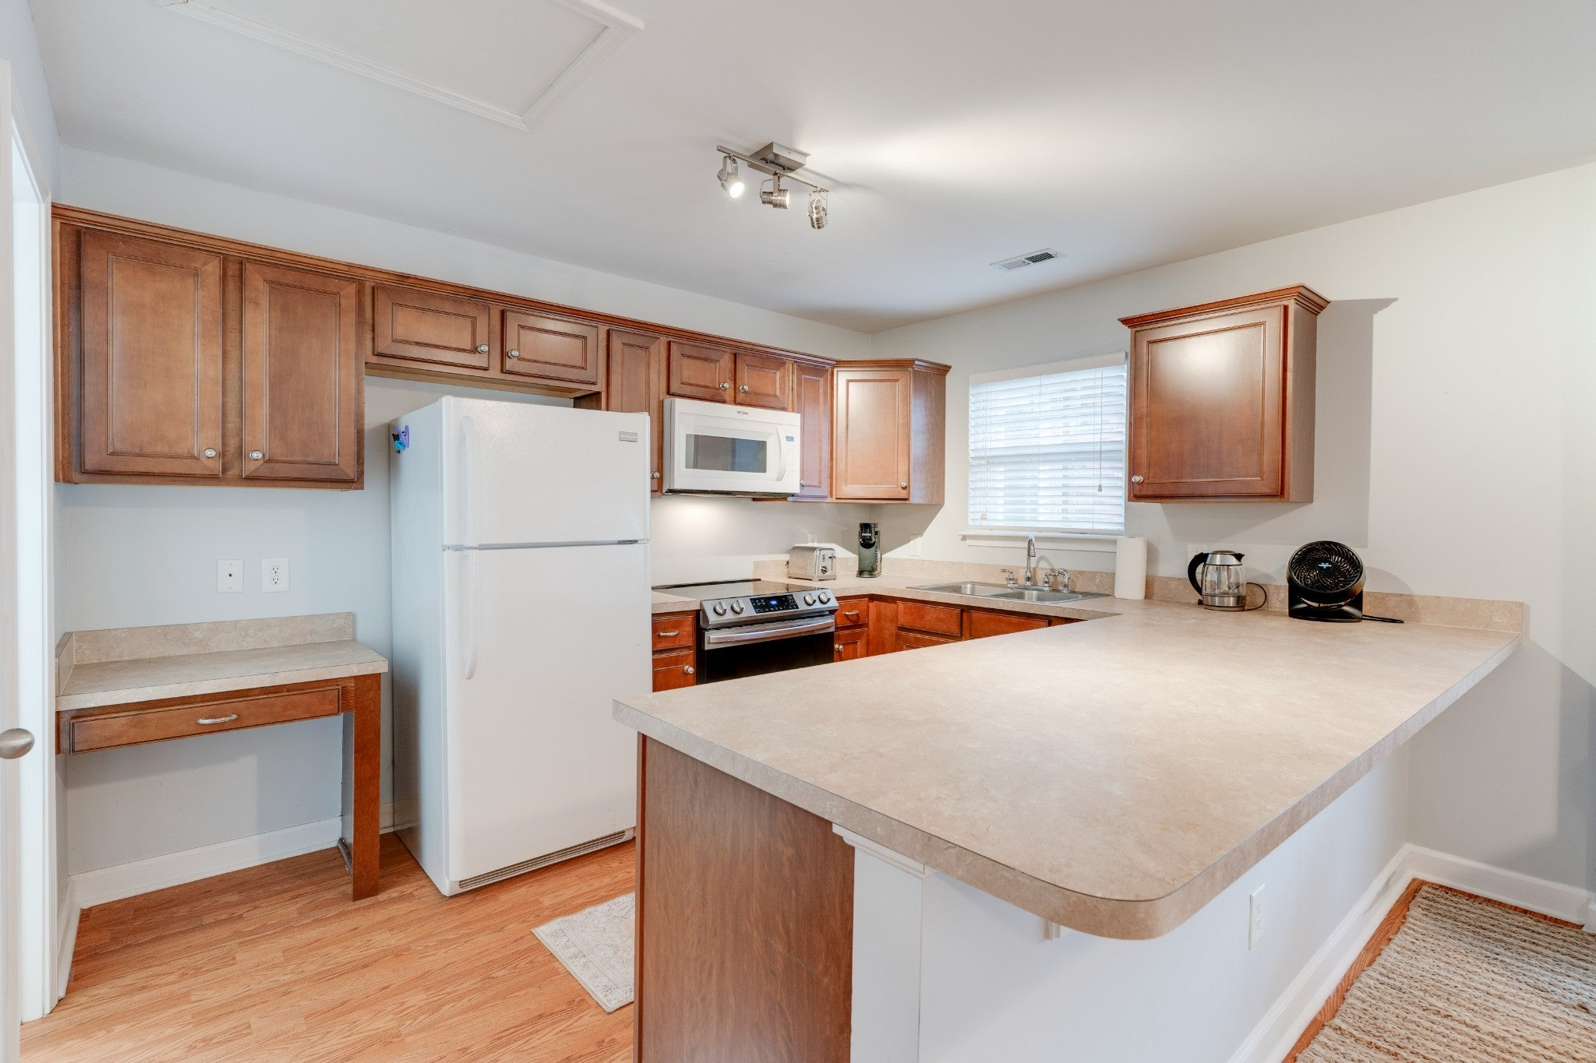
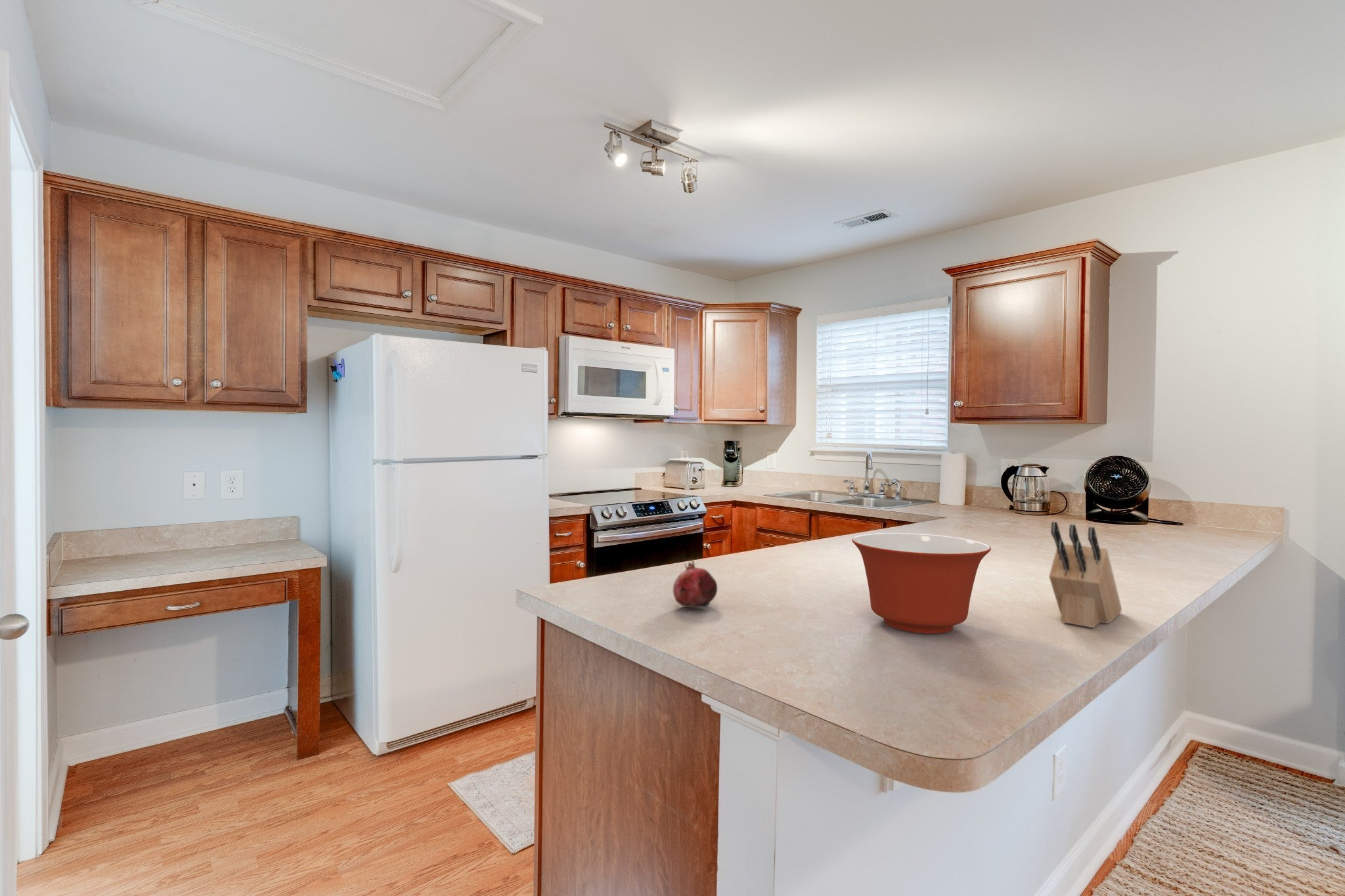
+ fruit [672,559,718,608]
+ mixing bowl [851,532,992,634]
+ knife block [1048,521,1122,629]
